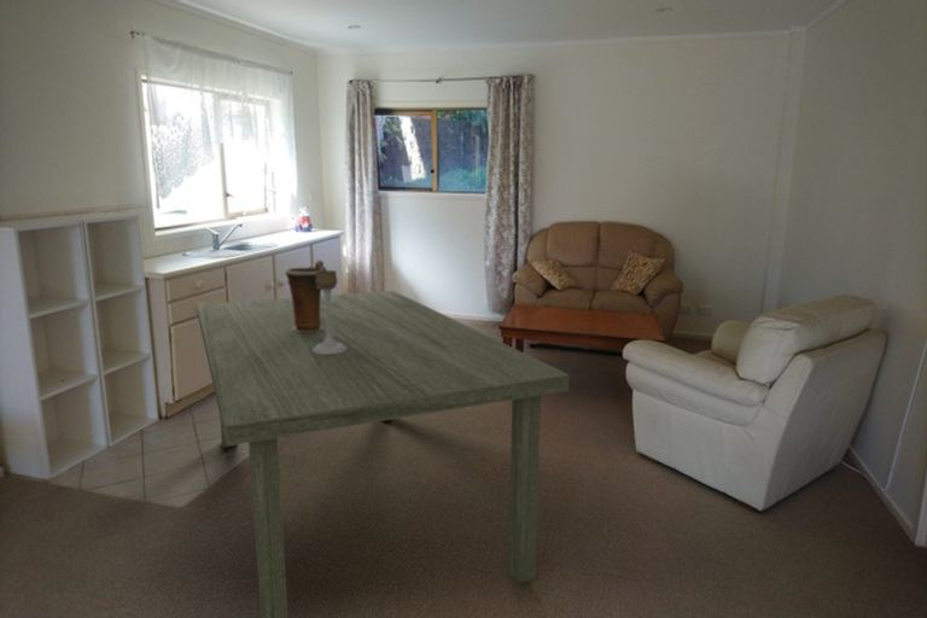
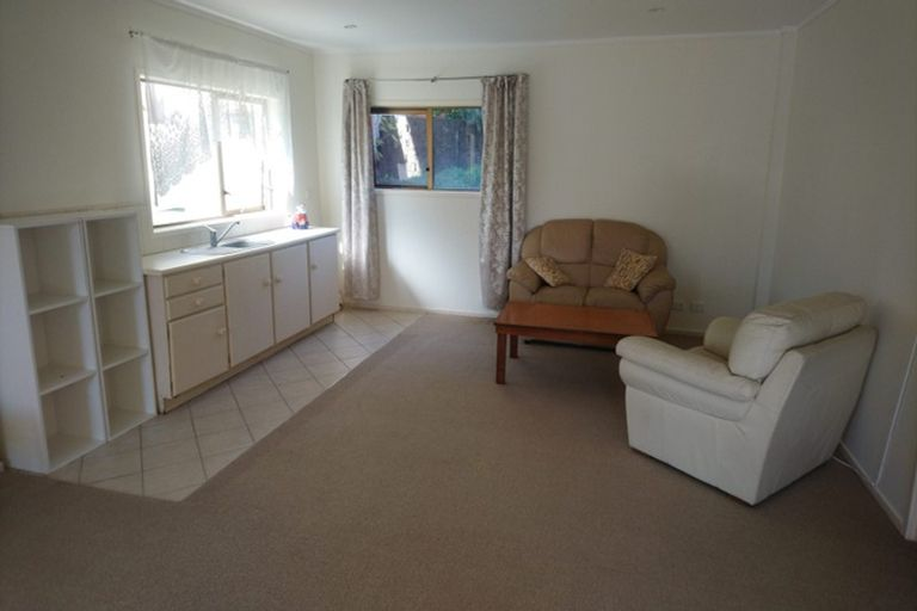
- vase [284,258,327,332]
- dining table [196,290,570,618]
- candle holder [313,269,346,354]
